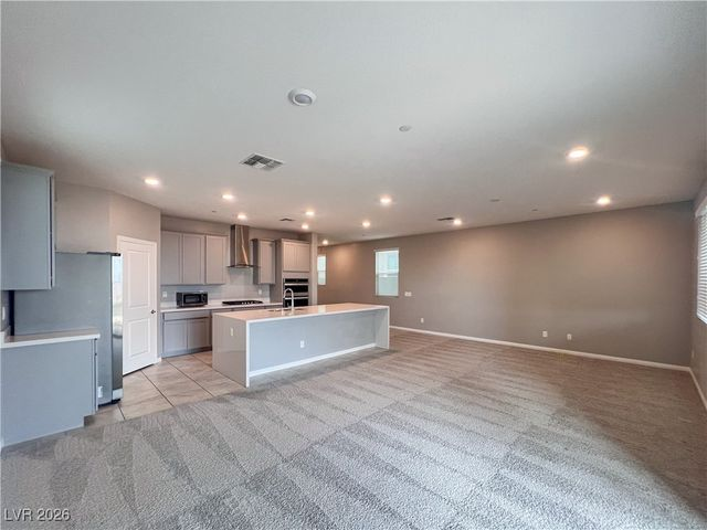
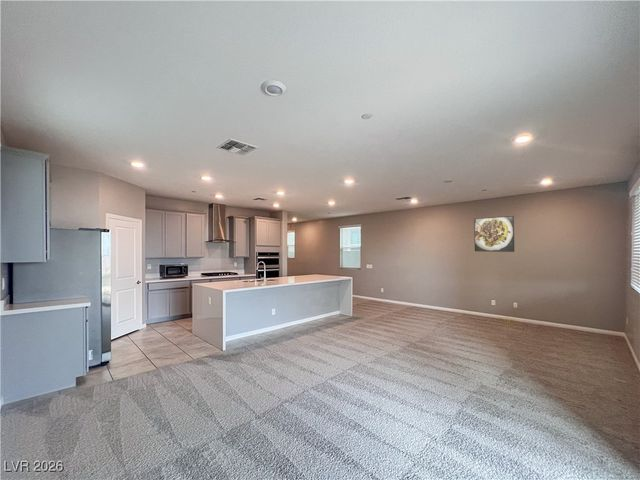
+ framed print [473,215,515,253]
